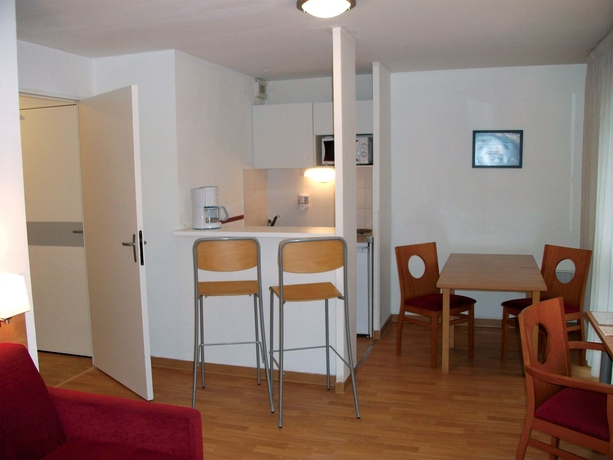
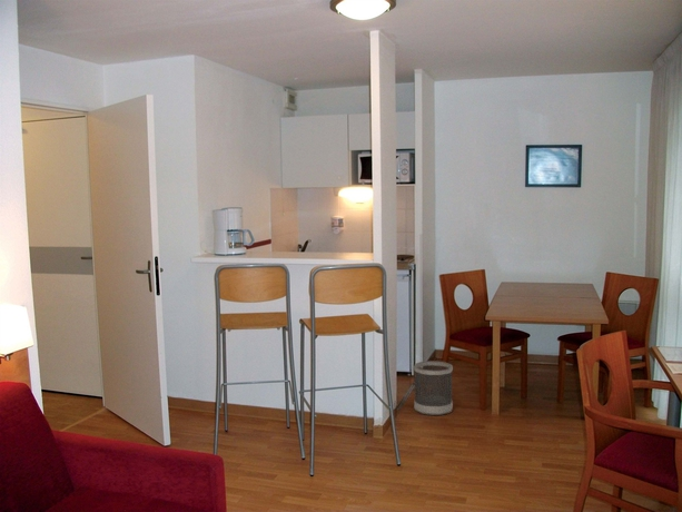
+ wastebasket [413,360,454,416]
